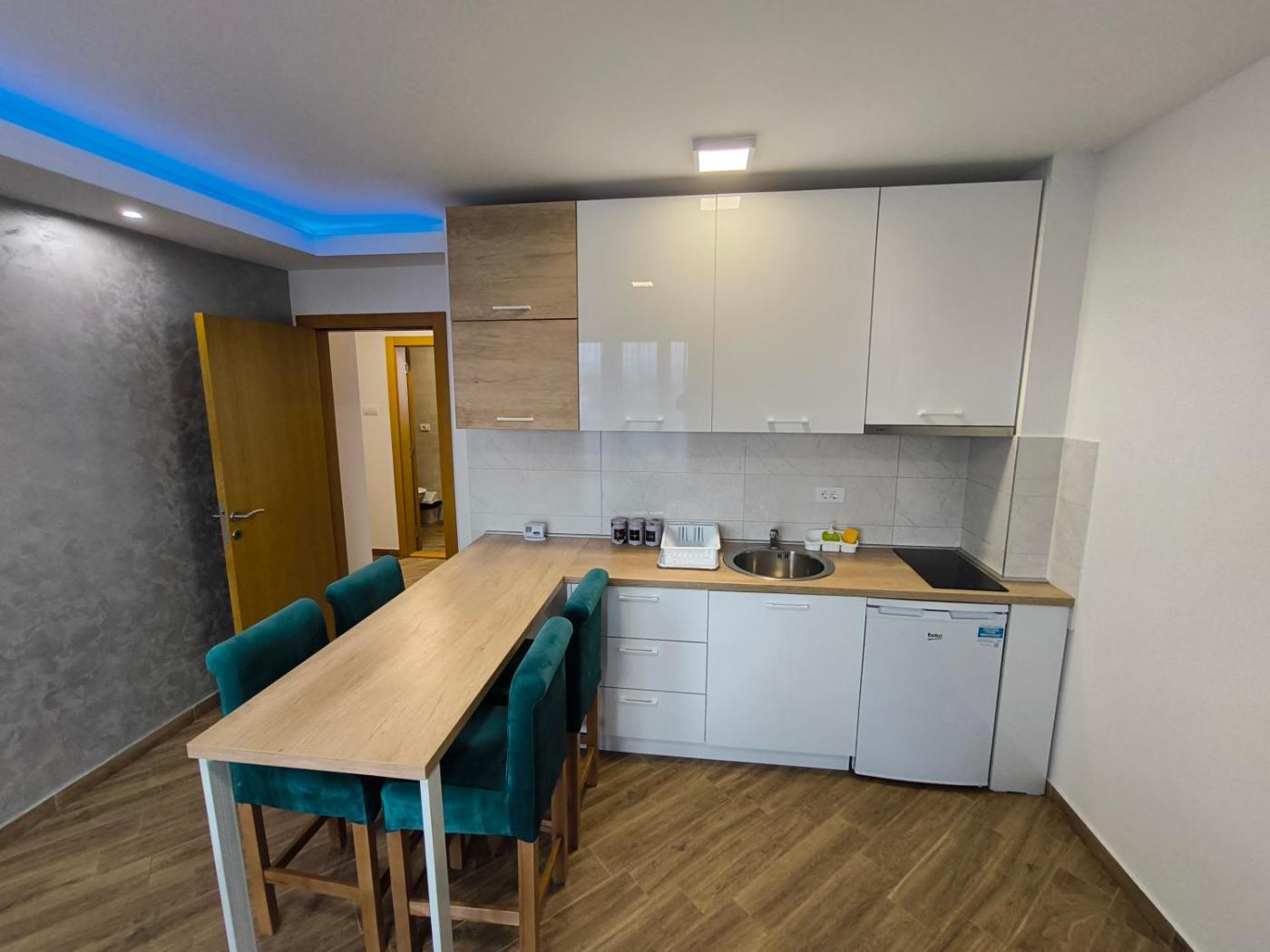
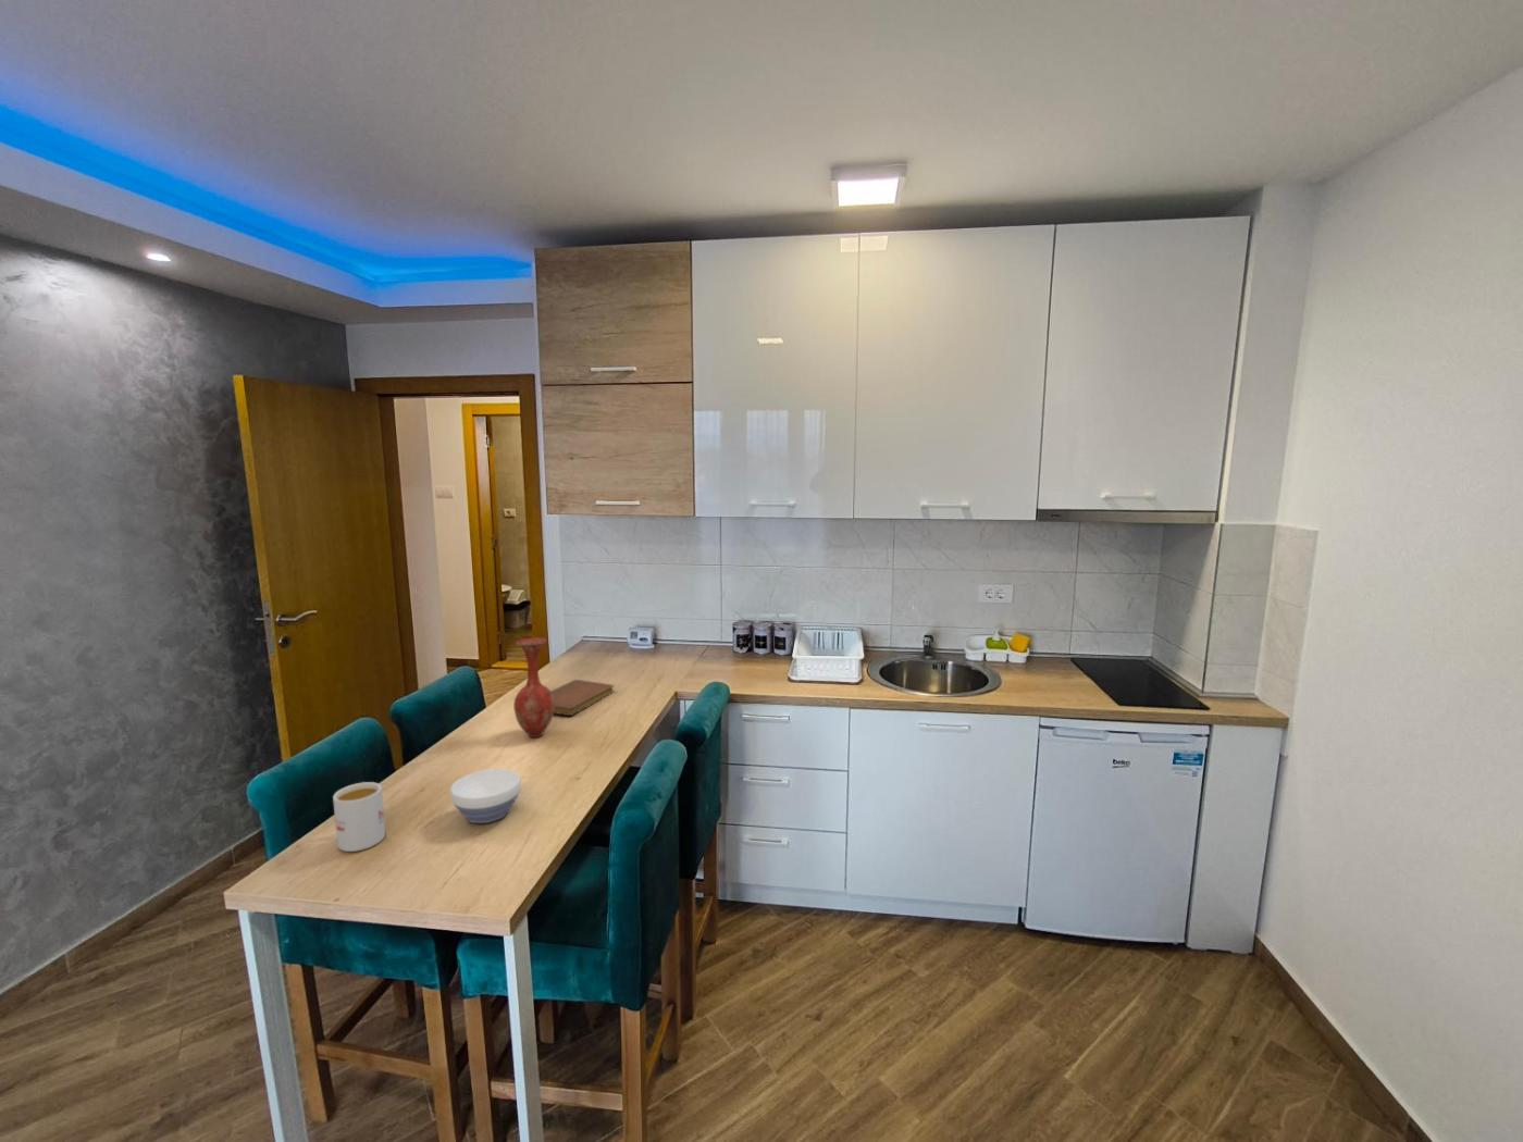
+ mug [332,781,386,853]
+ bowl [450,768,522,824]
+ vase [512,636,555,739]
+ notebook [550,679,615,716]
